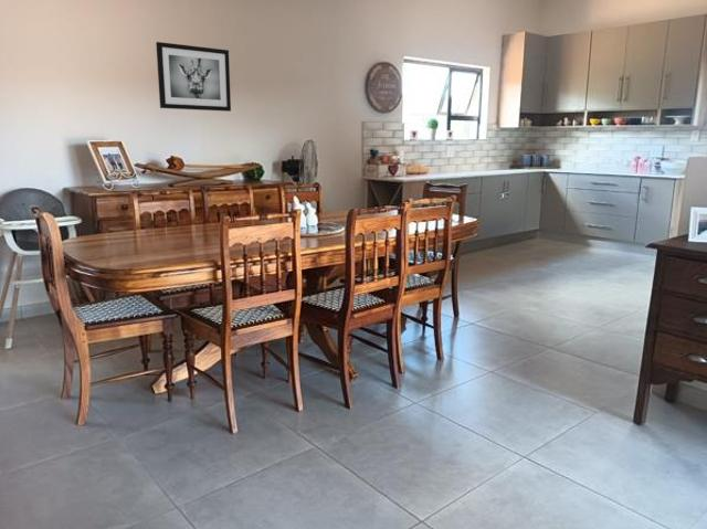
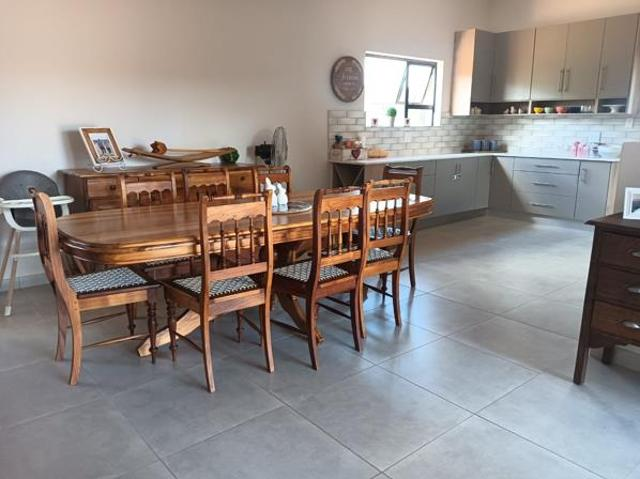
- wall art [155,41,232,113]
